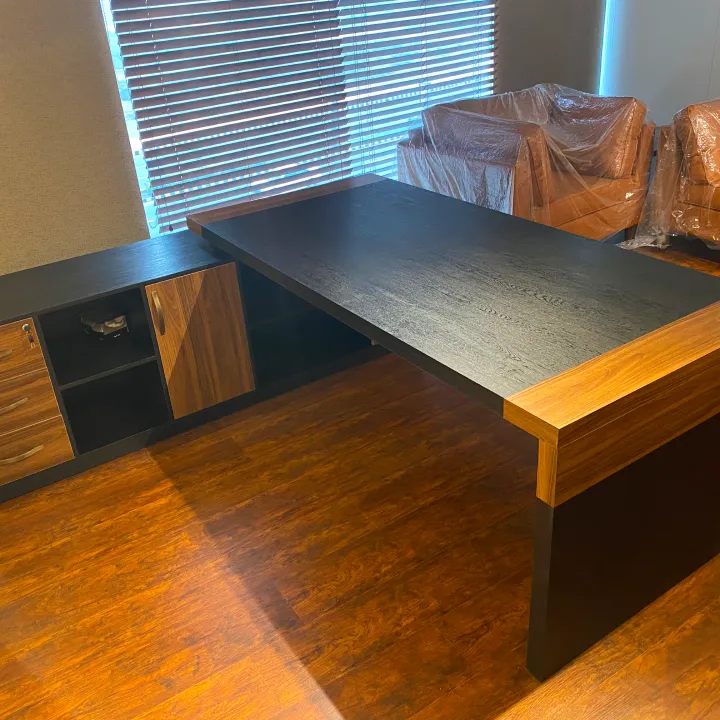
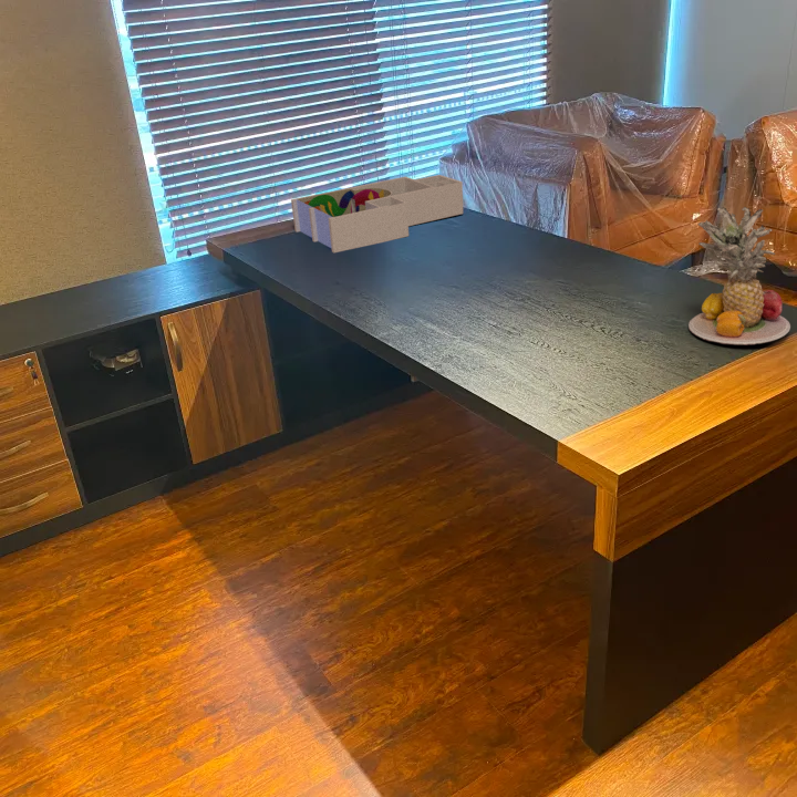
+ desk organizer [290,174,464,253]
+ succulent plant [687,206,791,346]
